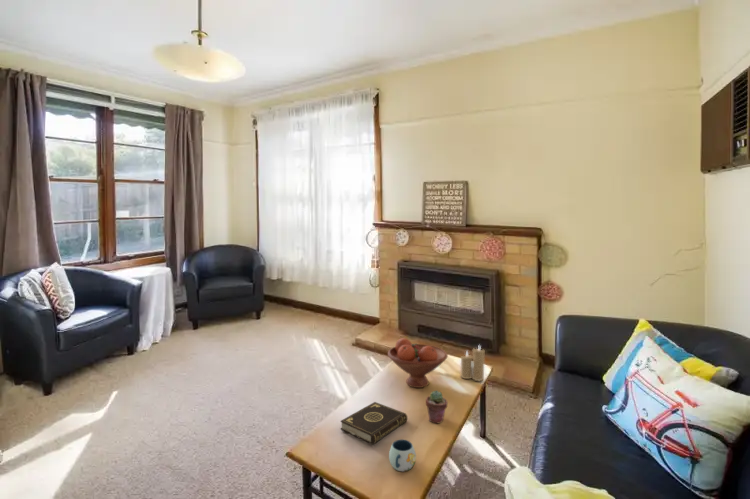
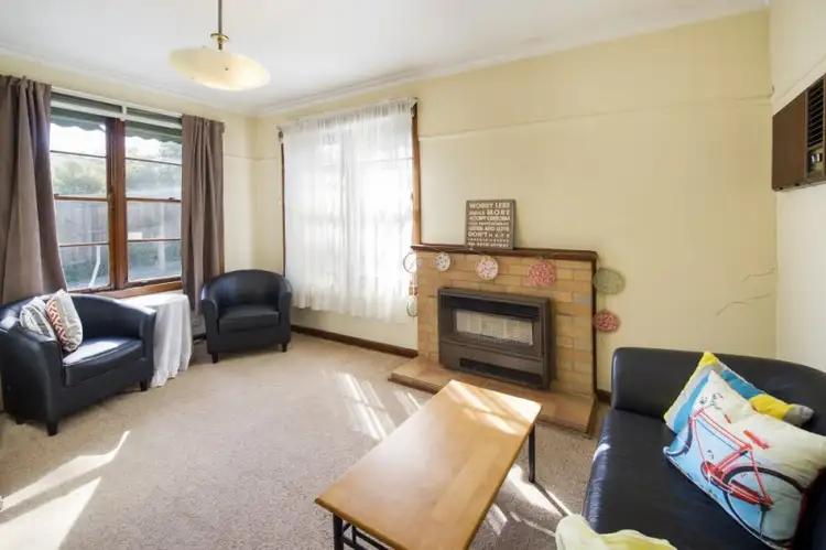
- potted succulent [425,390,449,424]
- fruit bowl [387,337,449,389]
- candle [459,344,486,382]
- mug [388,439,417,472]
- book [340,401,408,446]
